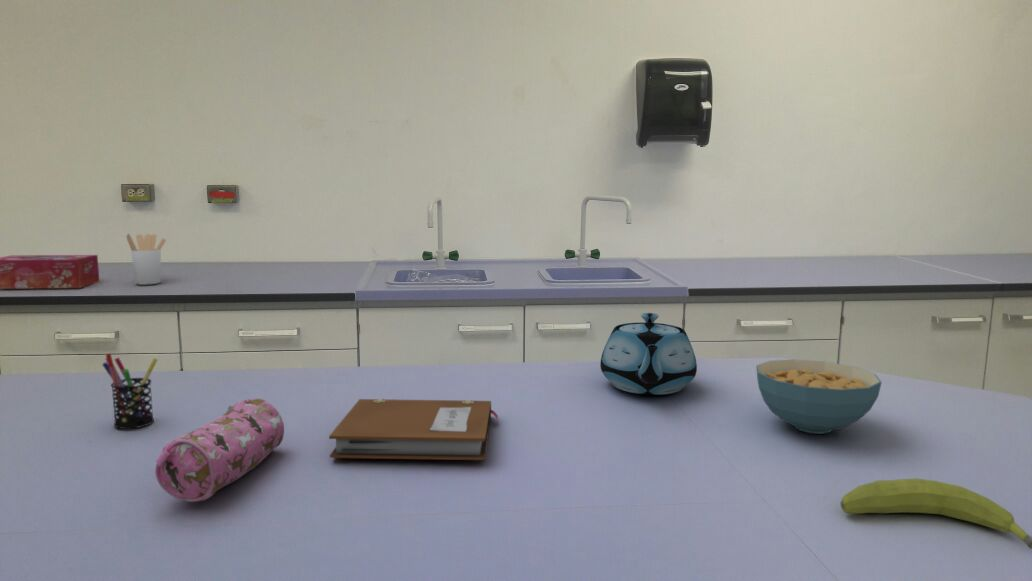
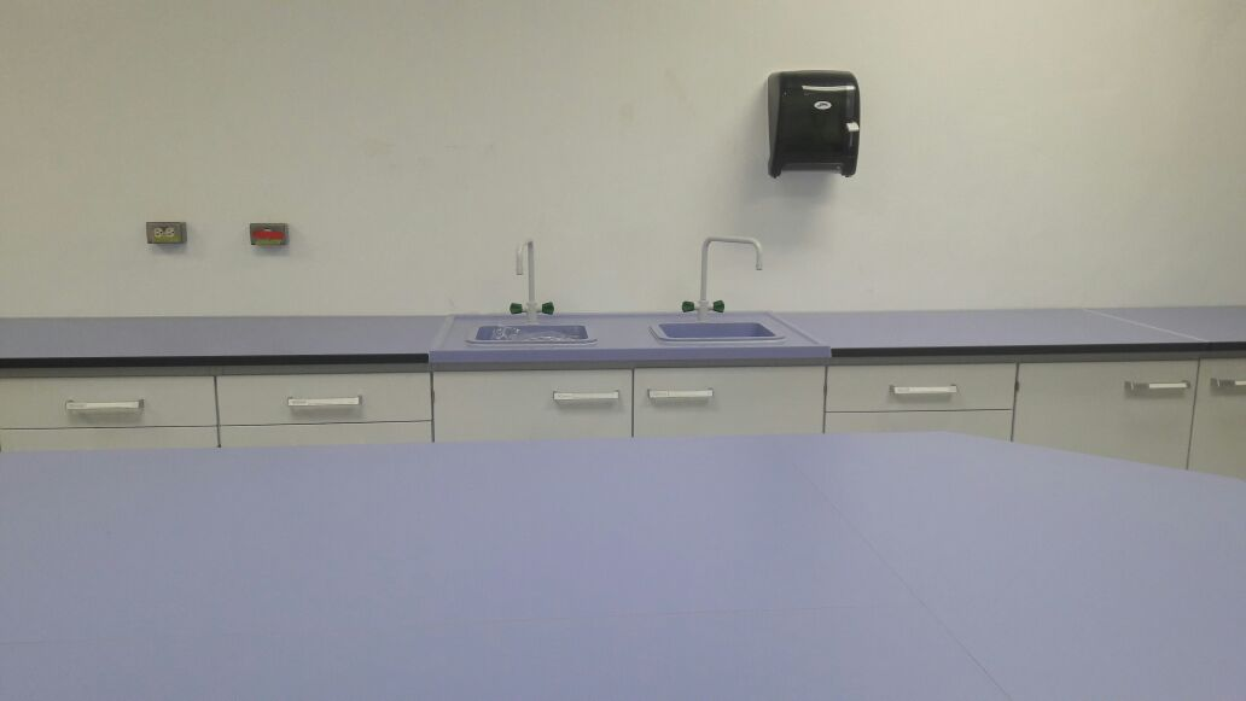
- notebook [328,398,499,461]
- pen holder [101,352,159,430]
- teapot [599,312,698,396]
- cereal bowl [755,358,883,435]
- pencil case [154,398,285,503]
- utensil holder [125,233,167,285]
- tissue box [0,254,100,290]
- fruit [840,477,1032,550]
